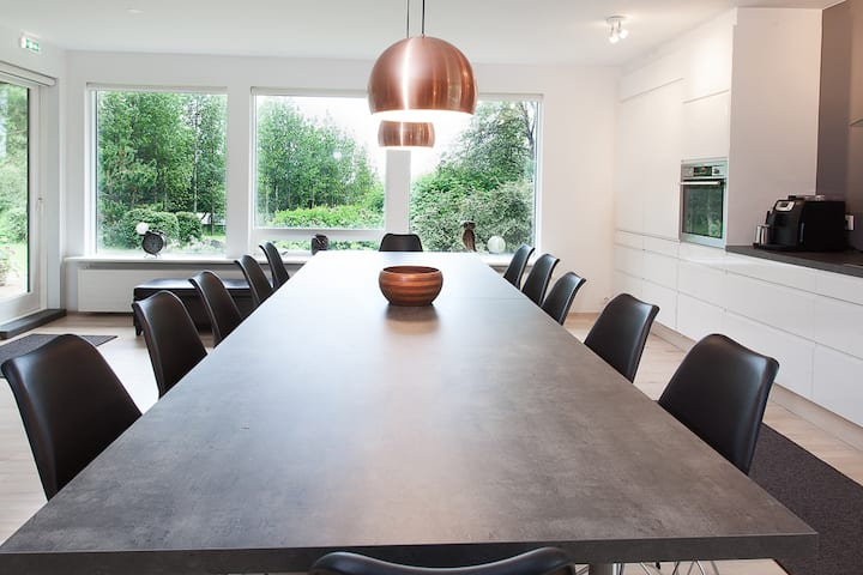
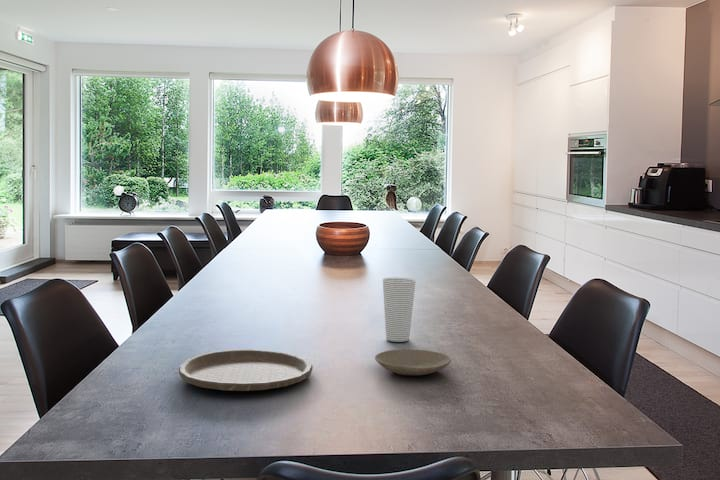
+ cup [382,277,417,343]
+ plate [178,348,314,392]
+ plate [374,348,452,376]
